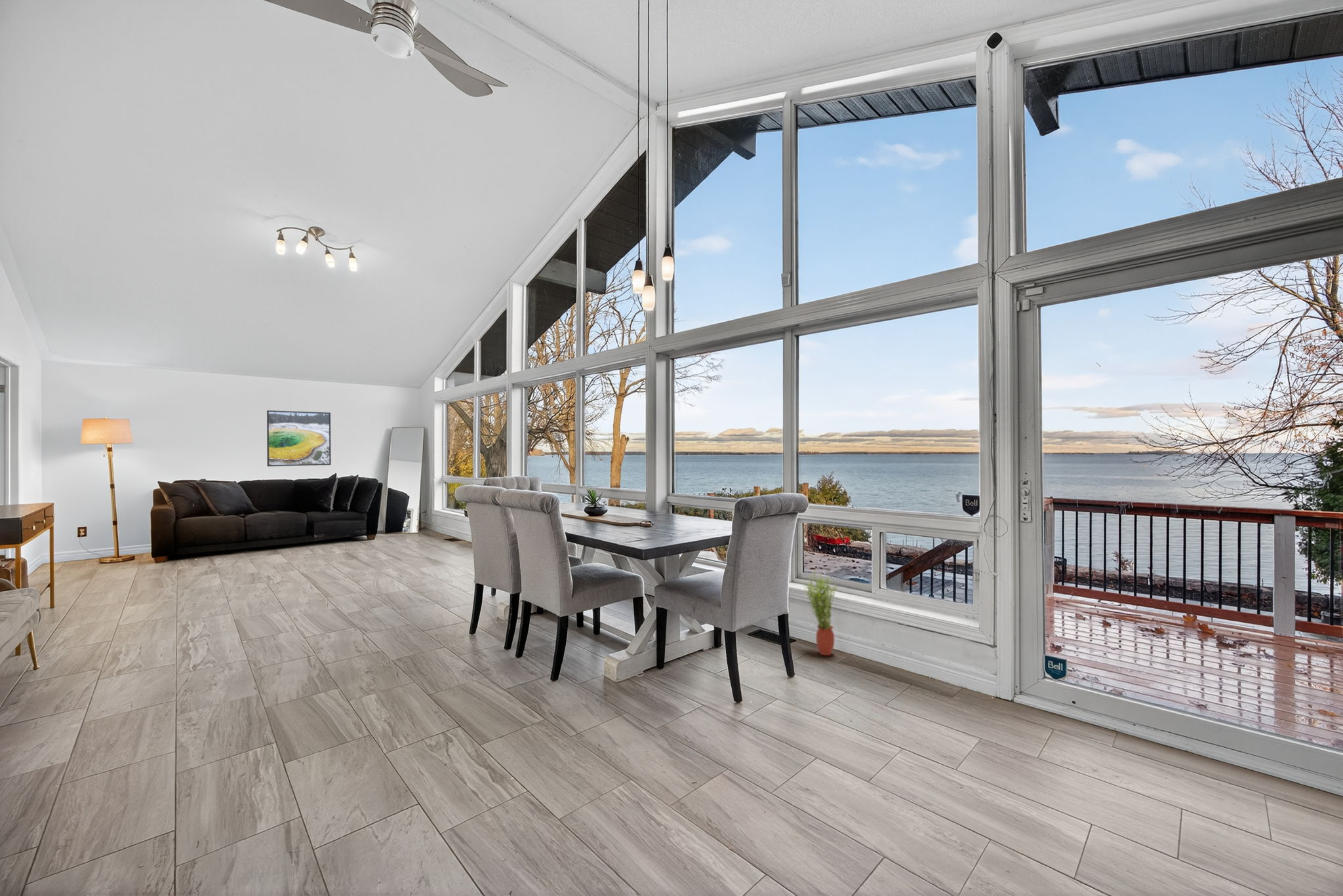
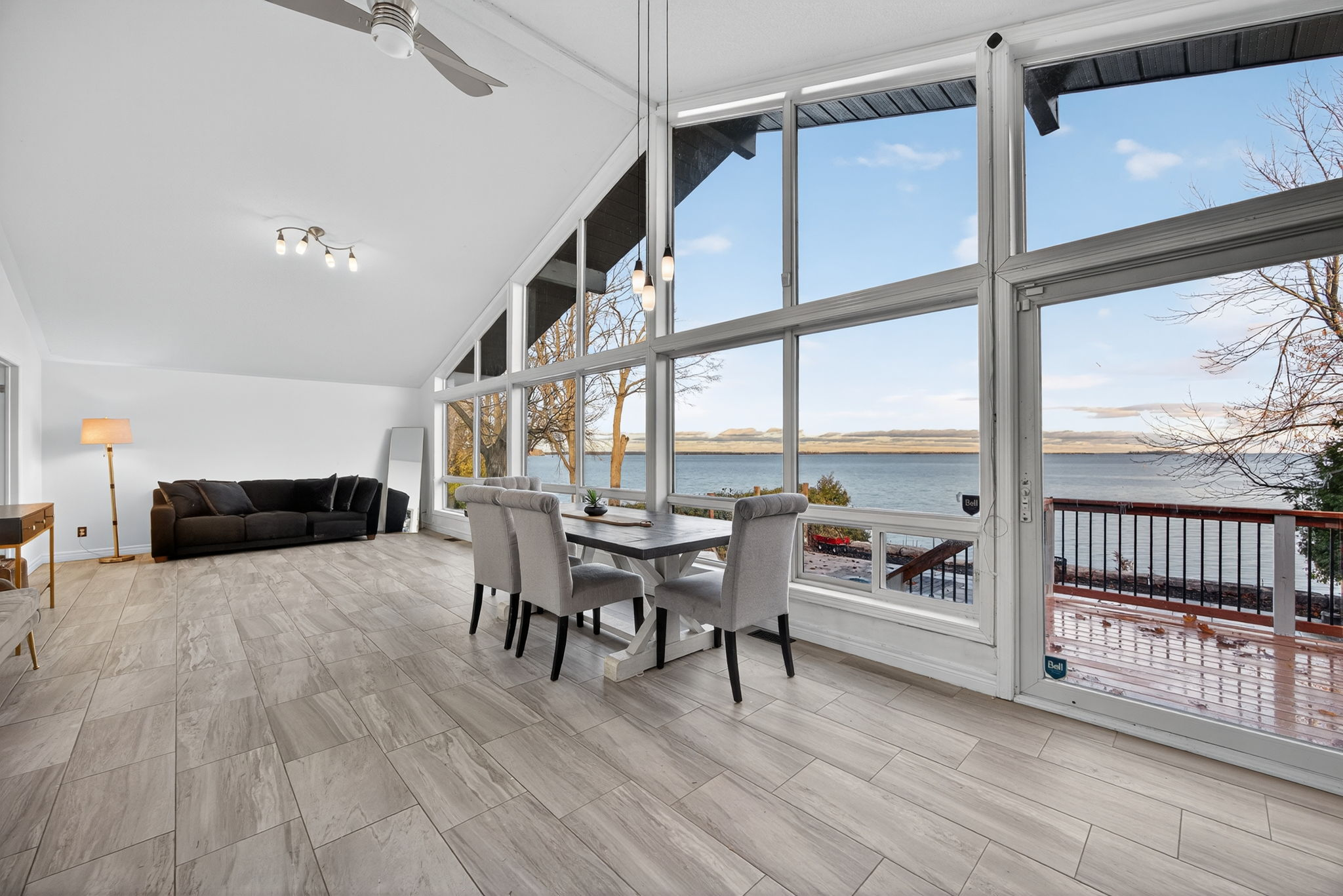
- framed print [266,410,332,467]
- potted plant [802,570,838,656]
